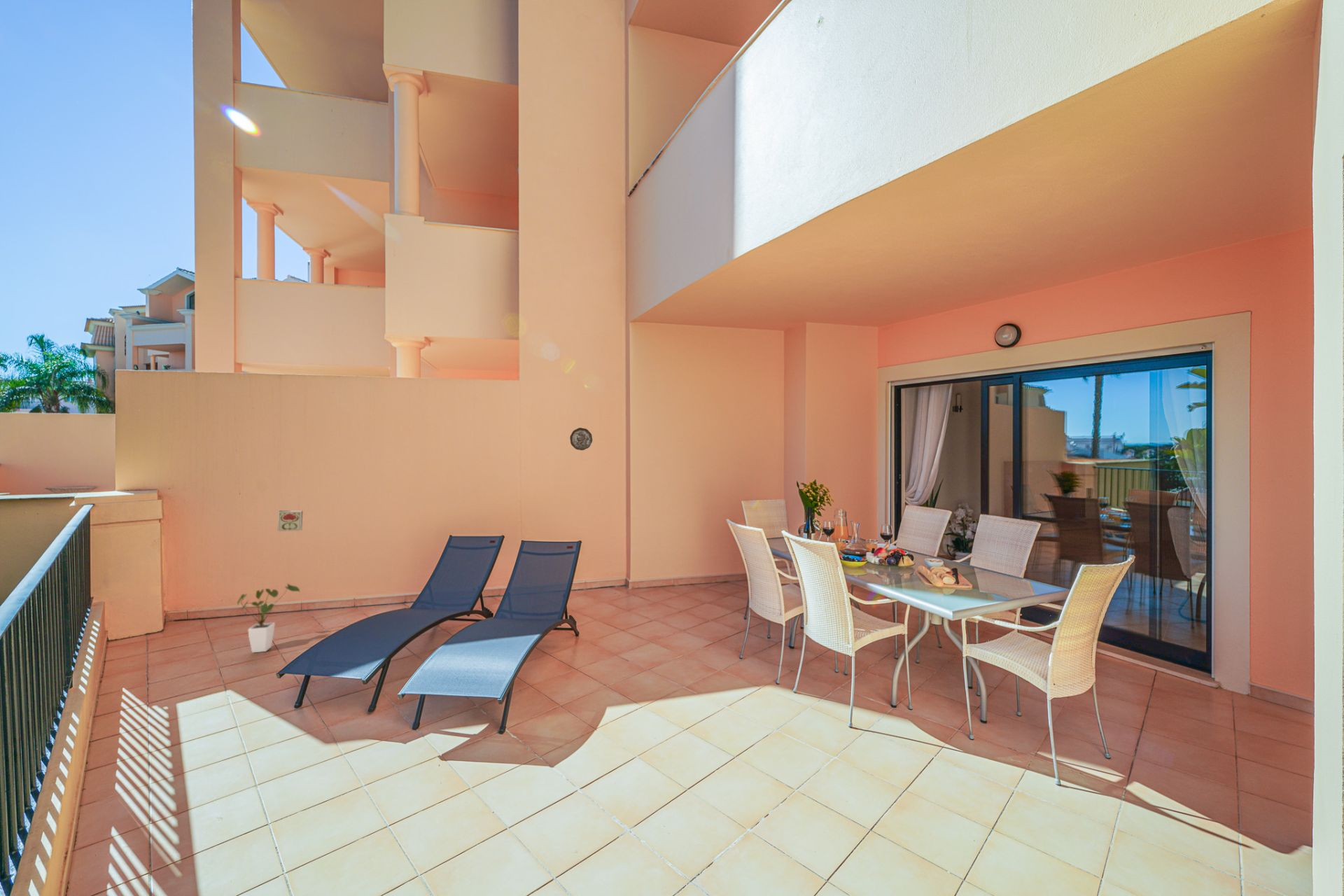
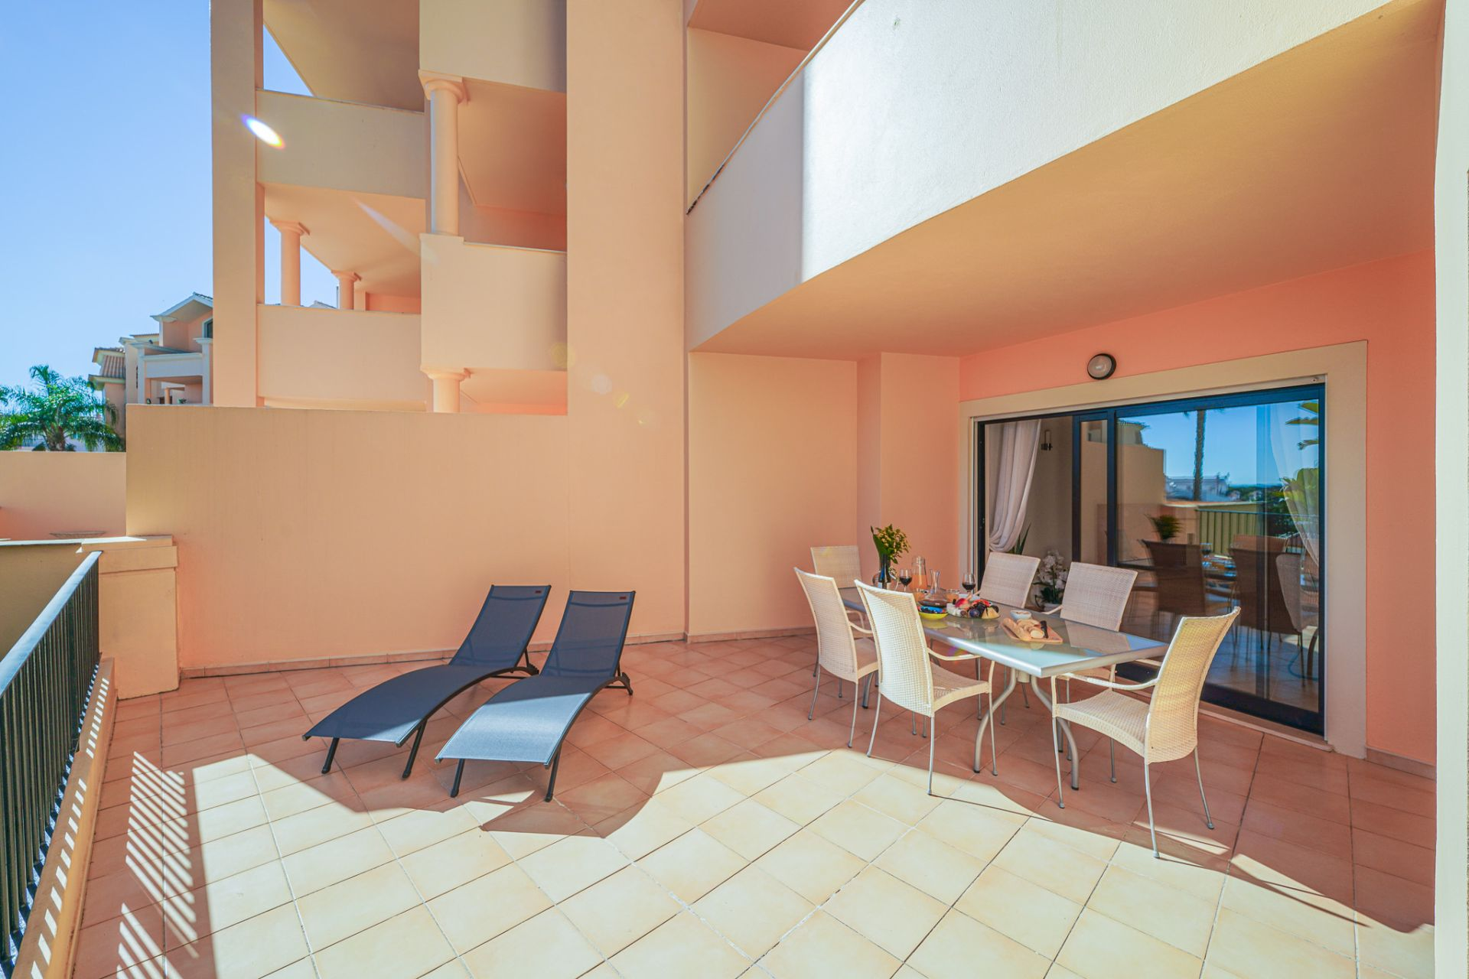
- house plant [237,583,300,653]
- decorative plate [569,427,593,451]
- decorative tile [277,510,303,532]
